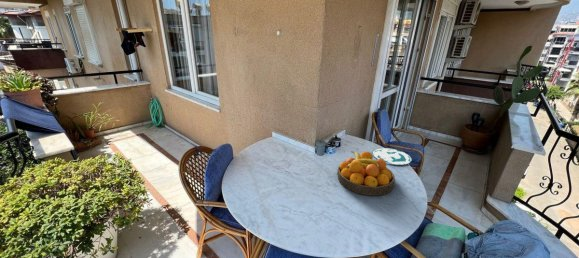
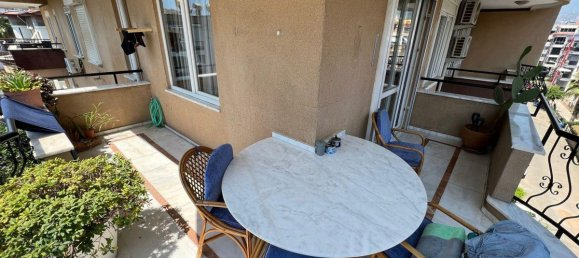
- fruit bowl [336,150,396,196]
- plate [372,147,413,166]
